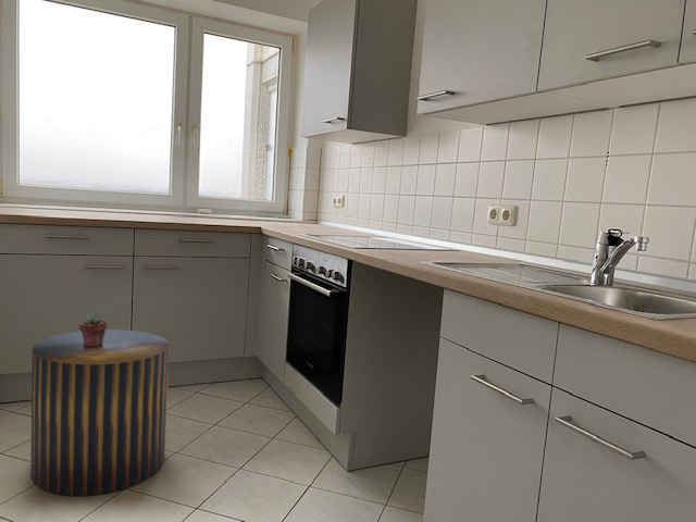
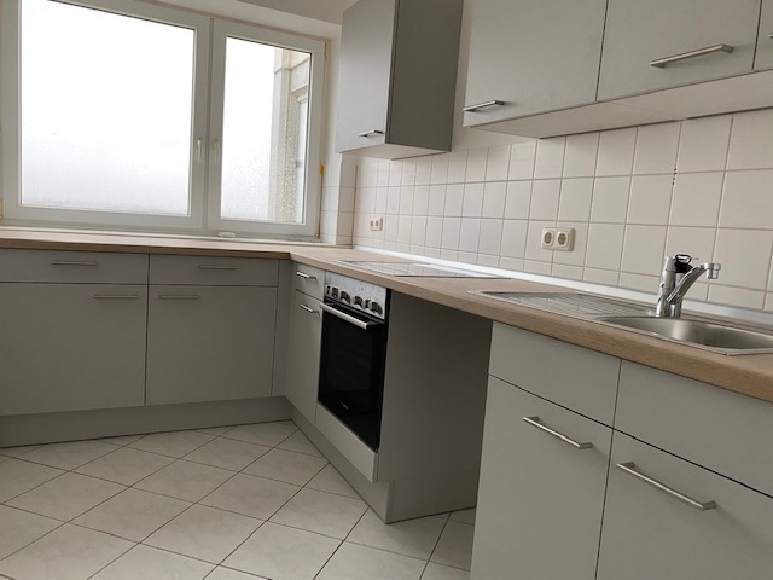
- stool [29,328,170,497]
- potted succulent [78,312,108,347]
